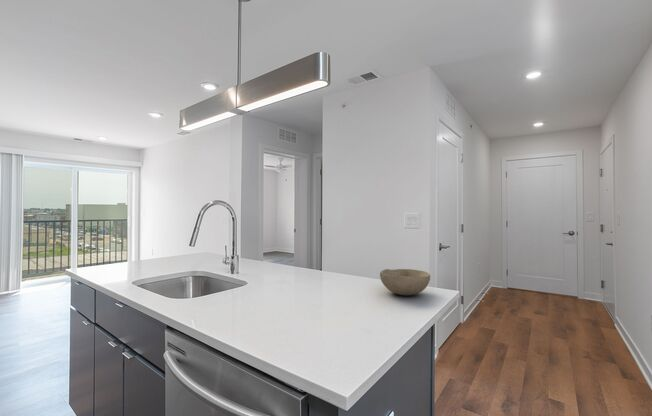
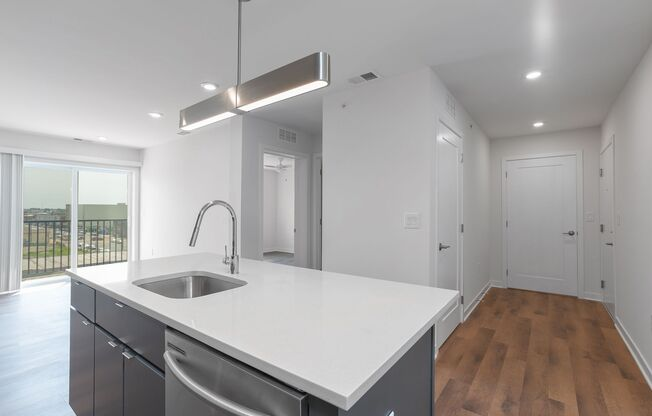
- bowl [379,268,431,296]
